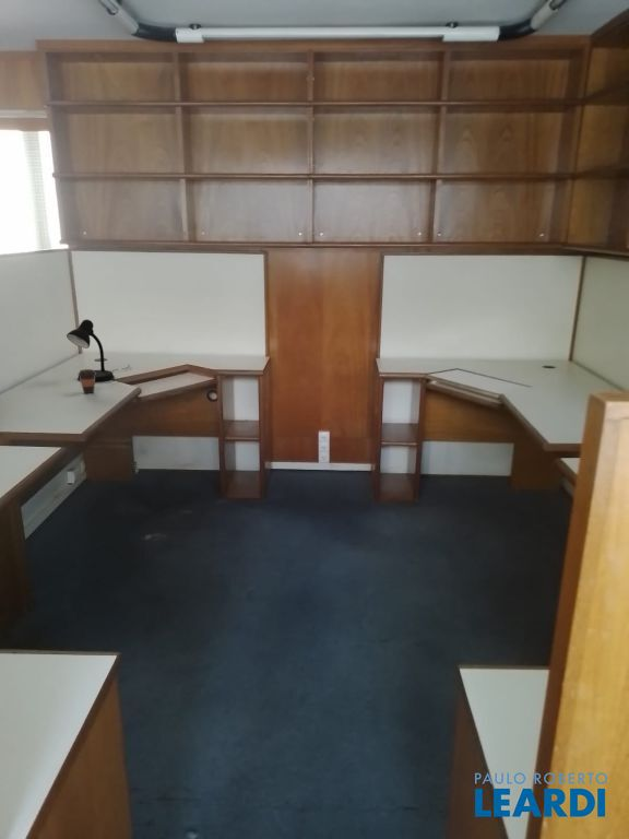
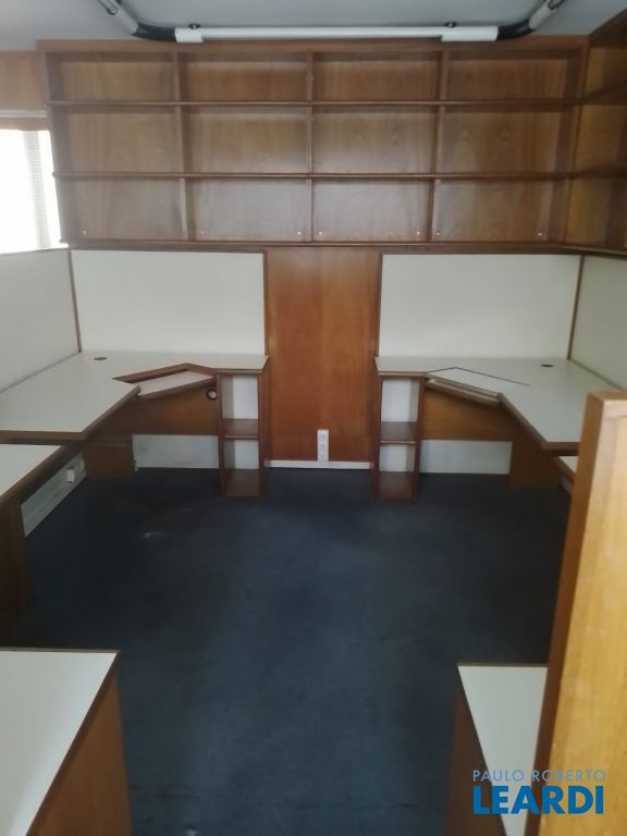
- desk lamp [66,319,130,383]
- coffee cup [76,368,96,394]
